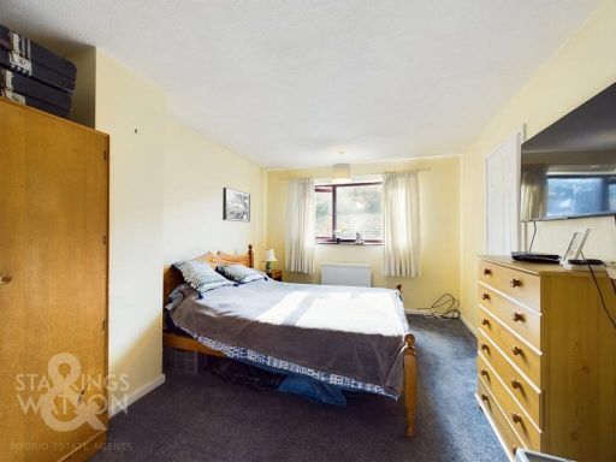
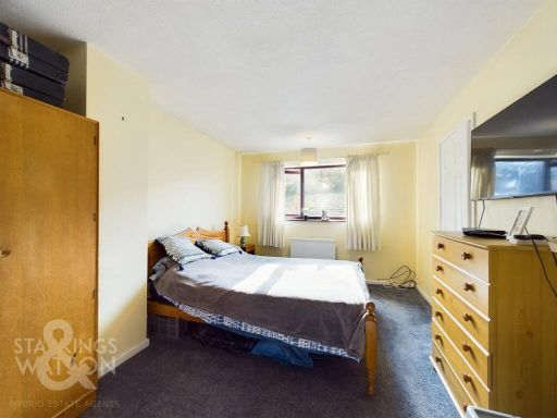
- wall art [221,186,251,223]
